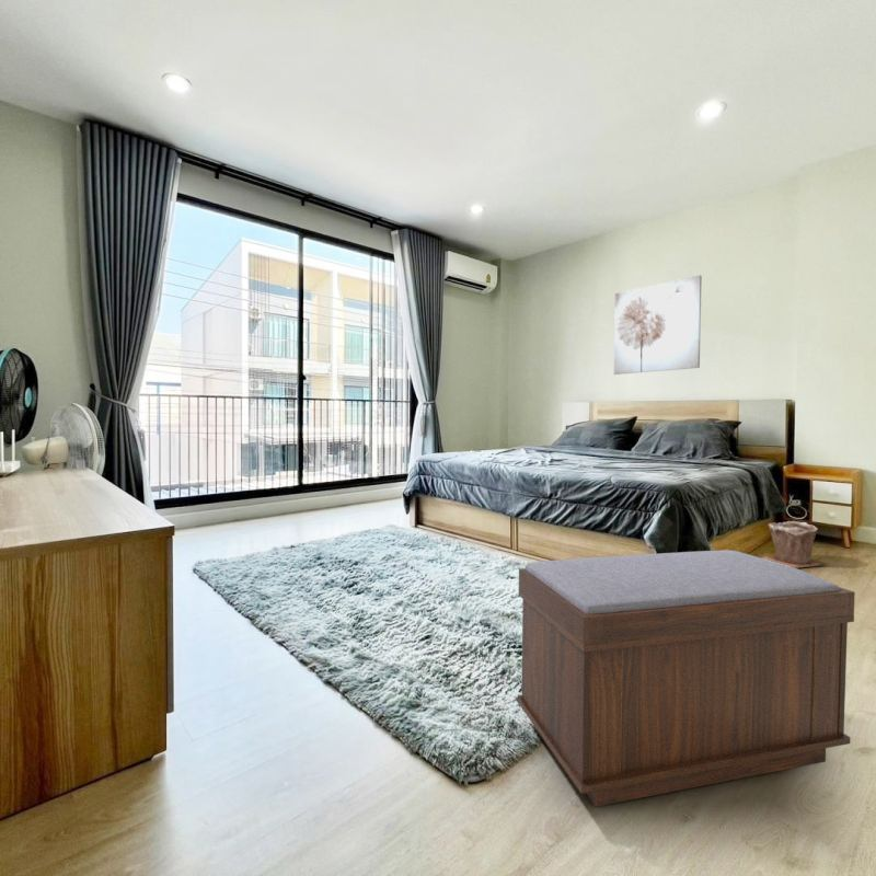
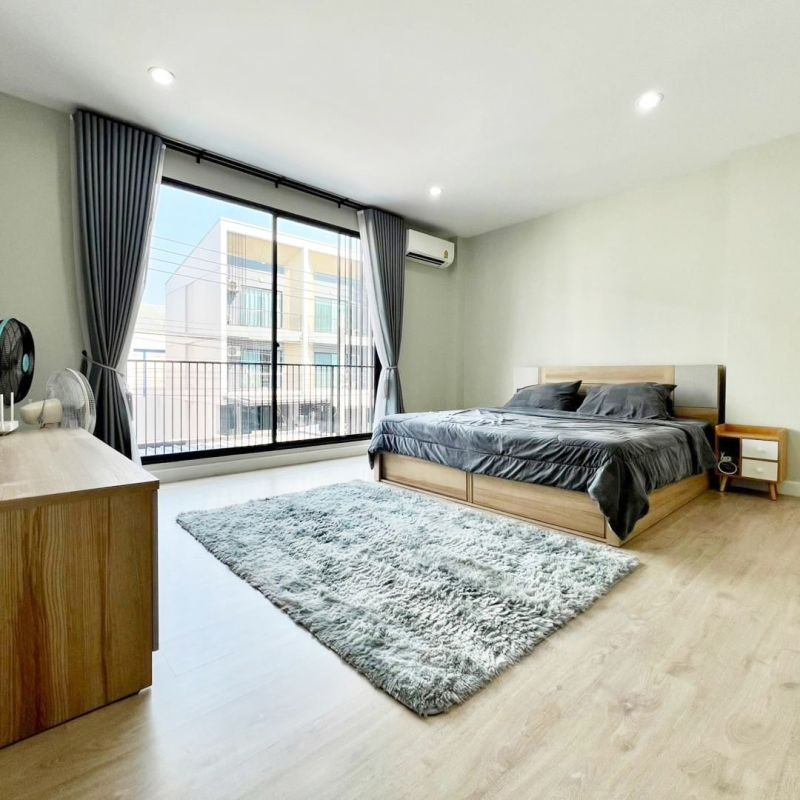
- bench [517,549,856,808]
- wall art [613,274,703,376]
- plant pot [761,520,823,569]
